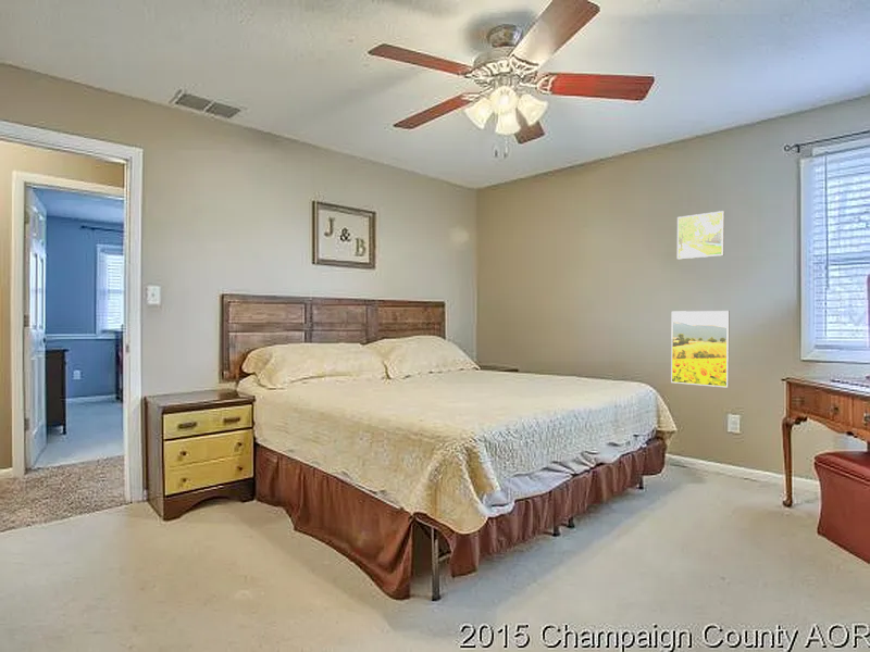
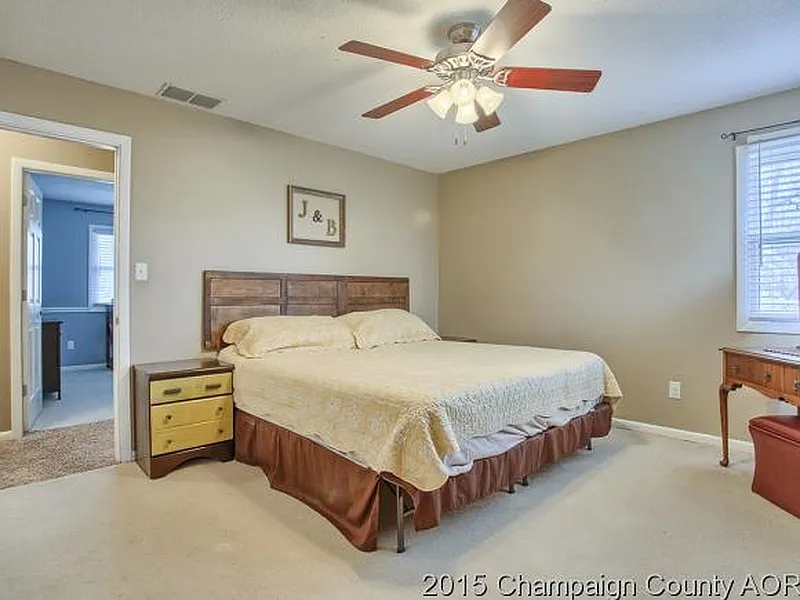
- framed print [676,210,725,260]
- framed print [670,310,731,389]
